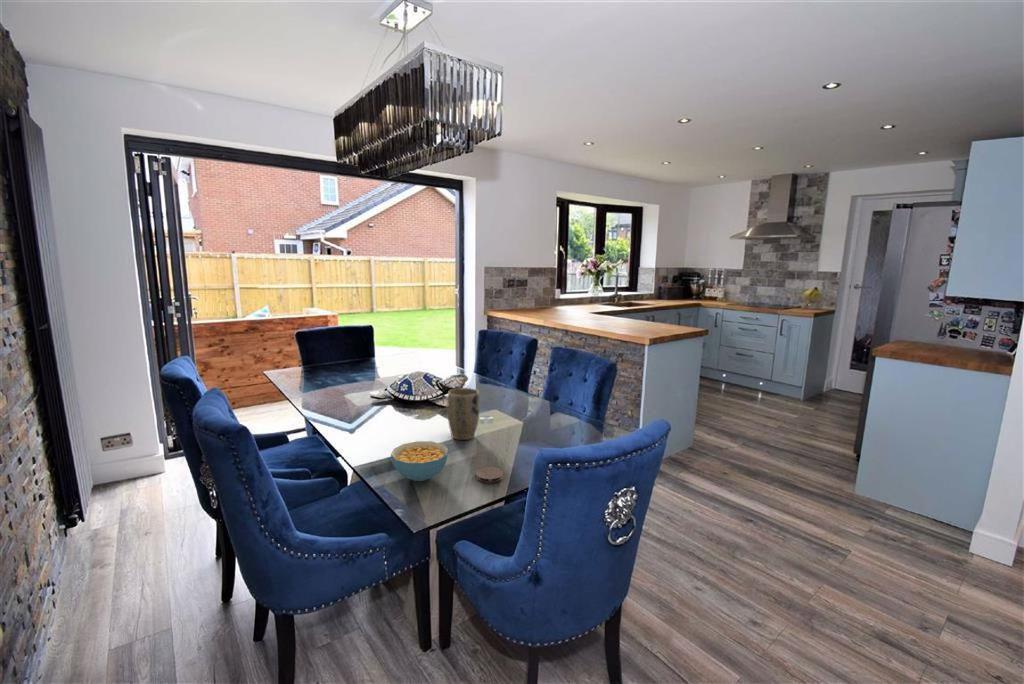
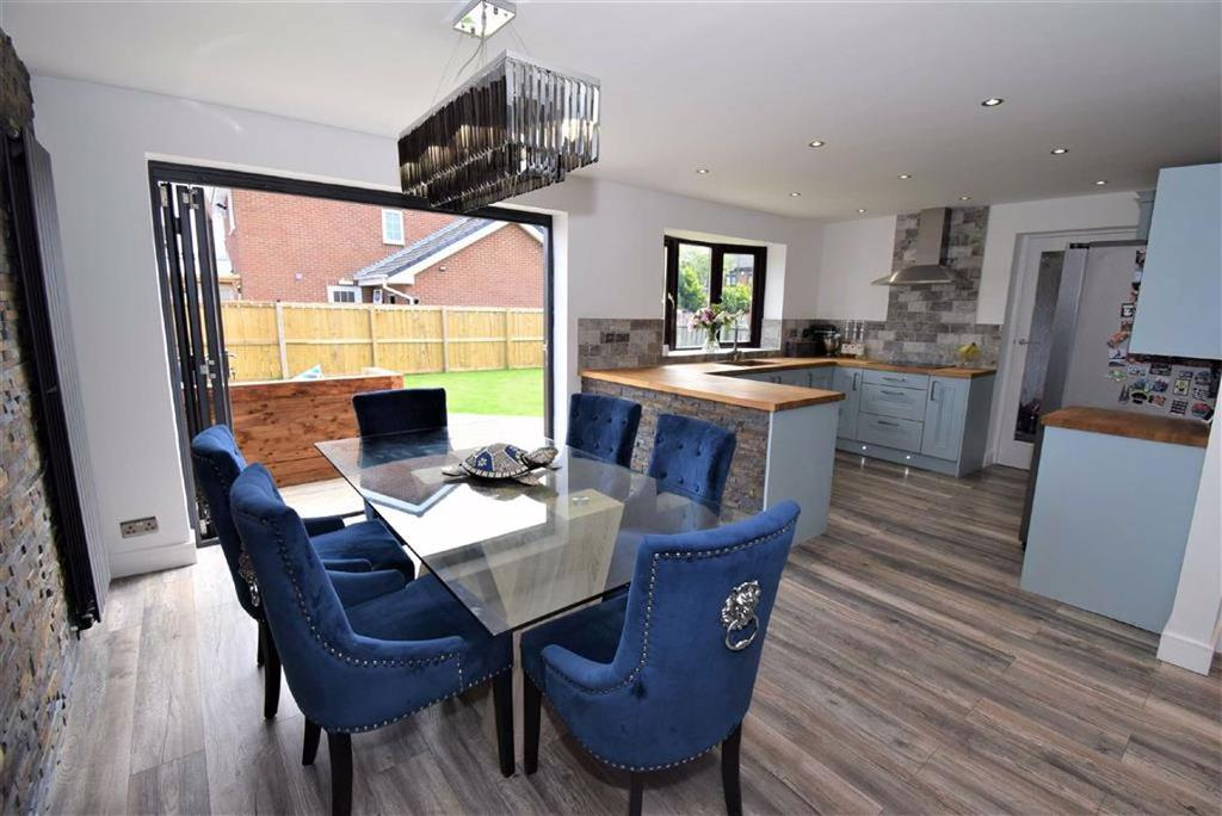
- plant pot [446,387,481,441]
- coaster [475,466,504,484]
- cereal bowl [390,440,449,482]
